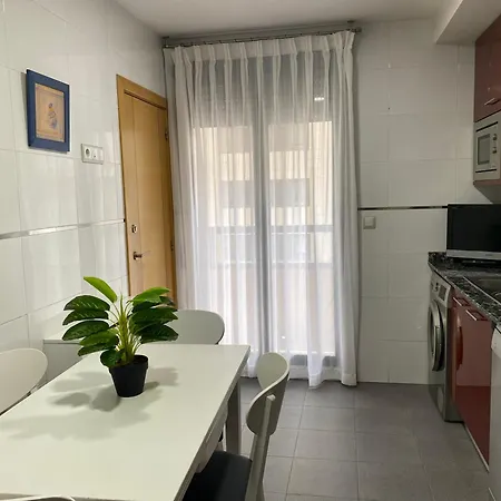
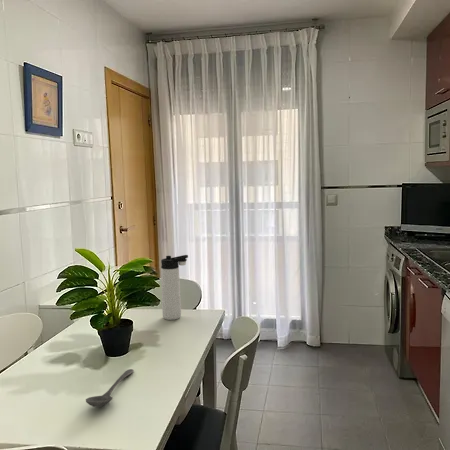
+ stirrer [85,368,135,408]
+ thermos bottle [160,254,189,321]
